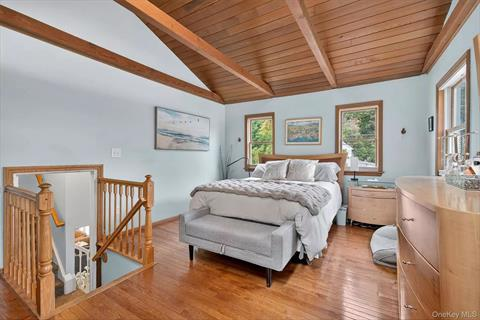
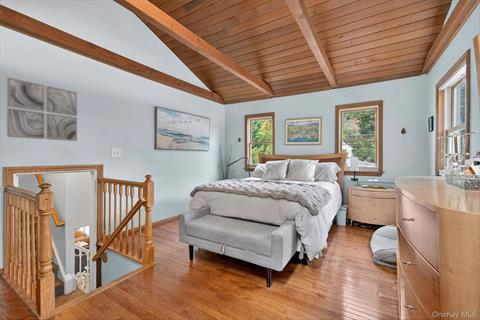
+ wall art [6,76,78,142]
